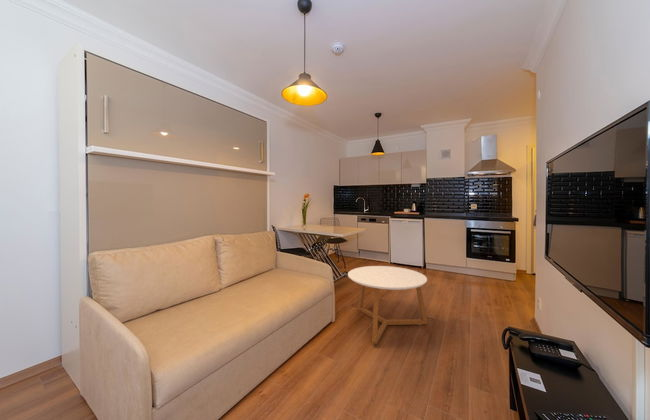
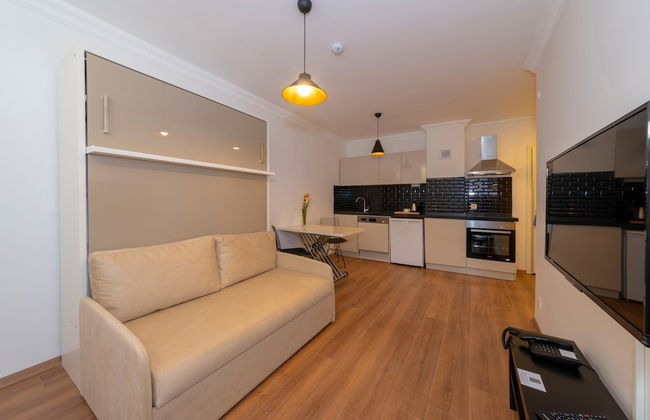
- coffee table [347,265,428,345]
